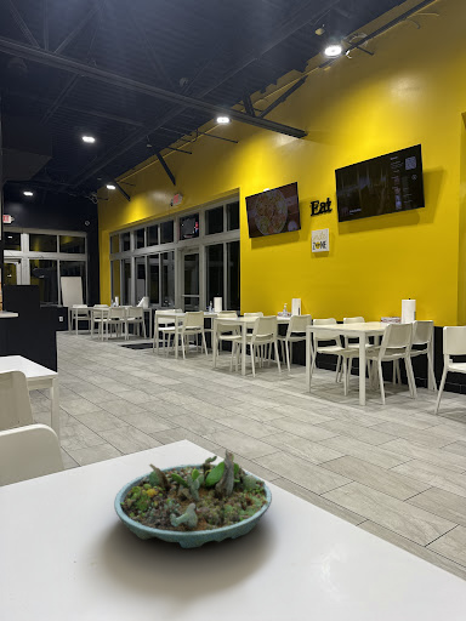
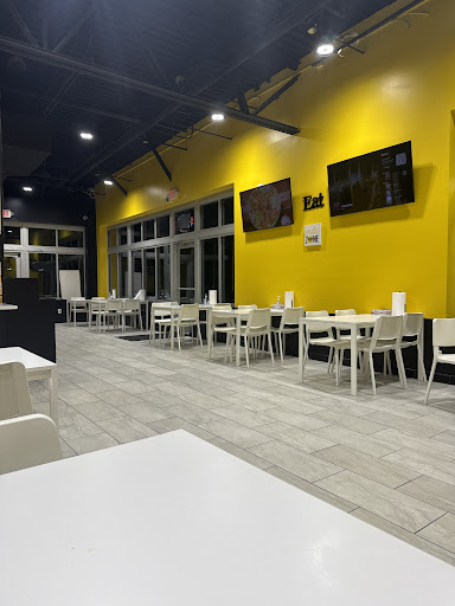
- succulent planter [113,449,273,549]
